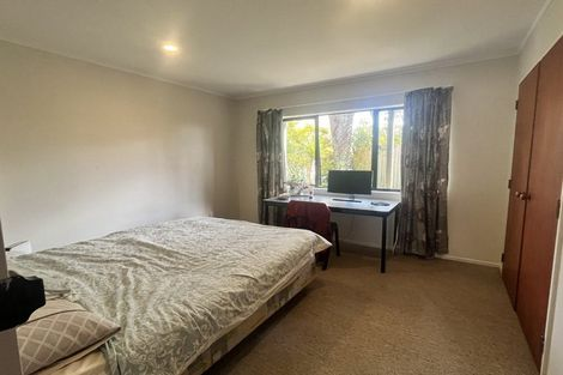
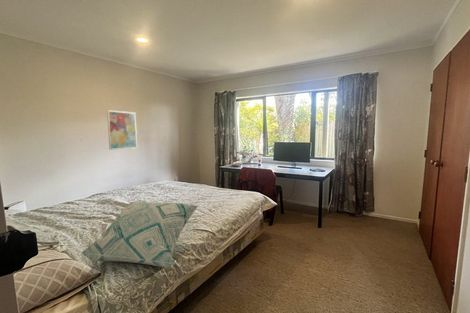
+ decorative pillow [81,201,199,268]
+ wall art [106,109,138,151]
